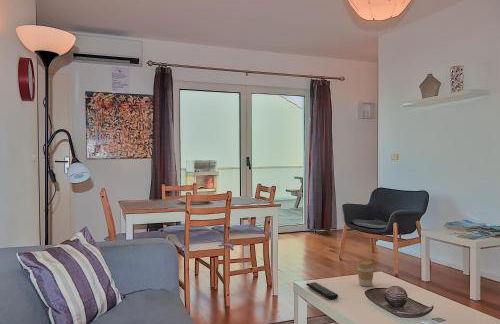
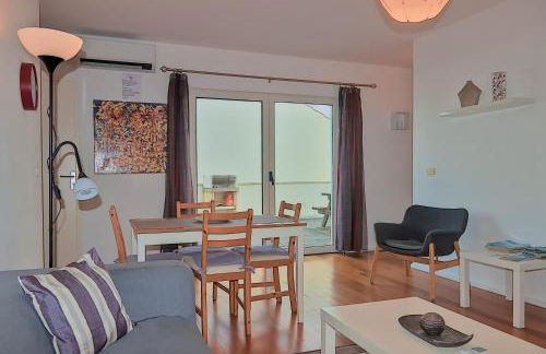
- coffee cup [356,259,375,287]
- remote control [305,281,339,301]
